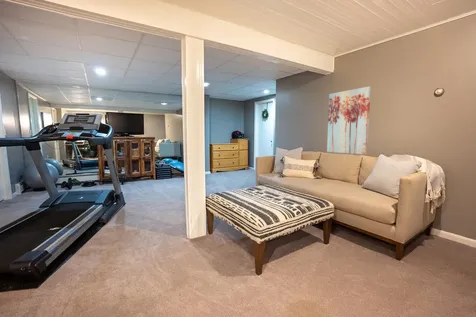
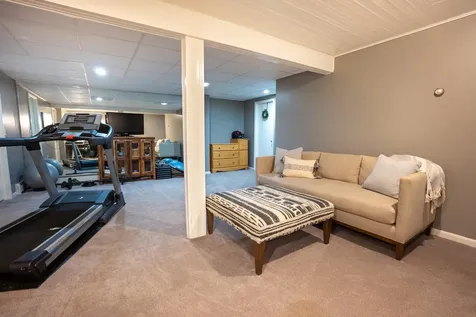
- wall art [326,85,372,156]
